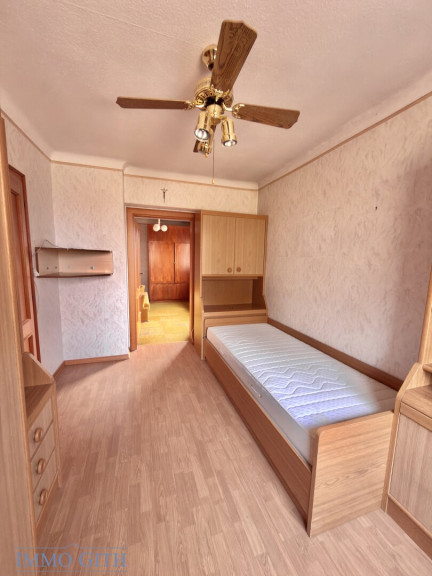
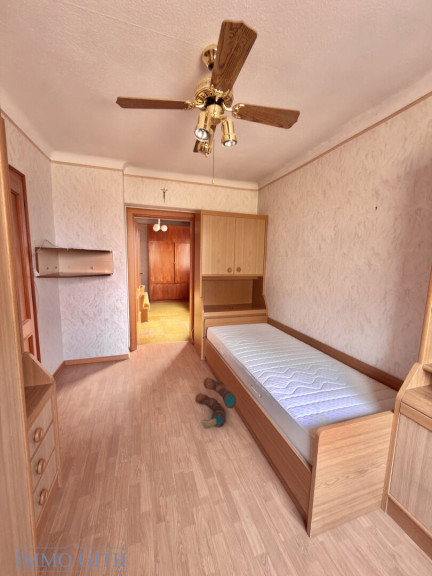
+ boots [194,377,237,429]
